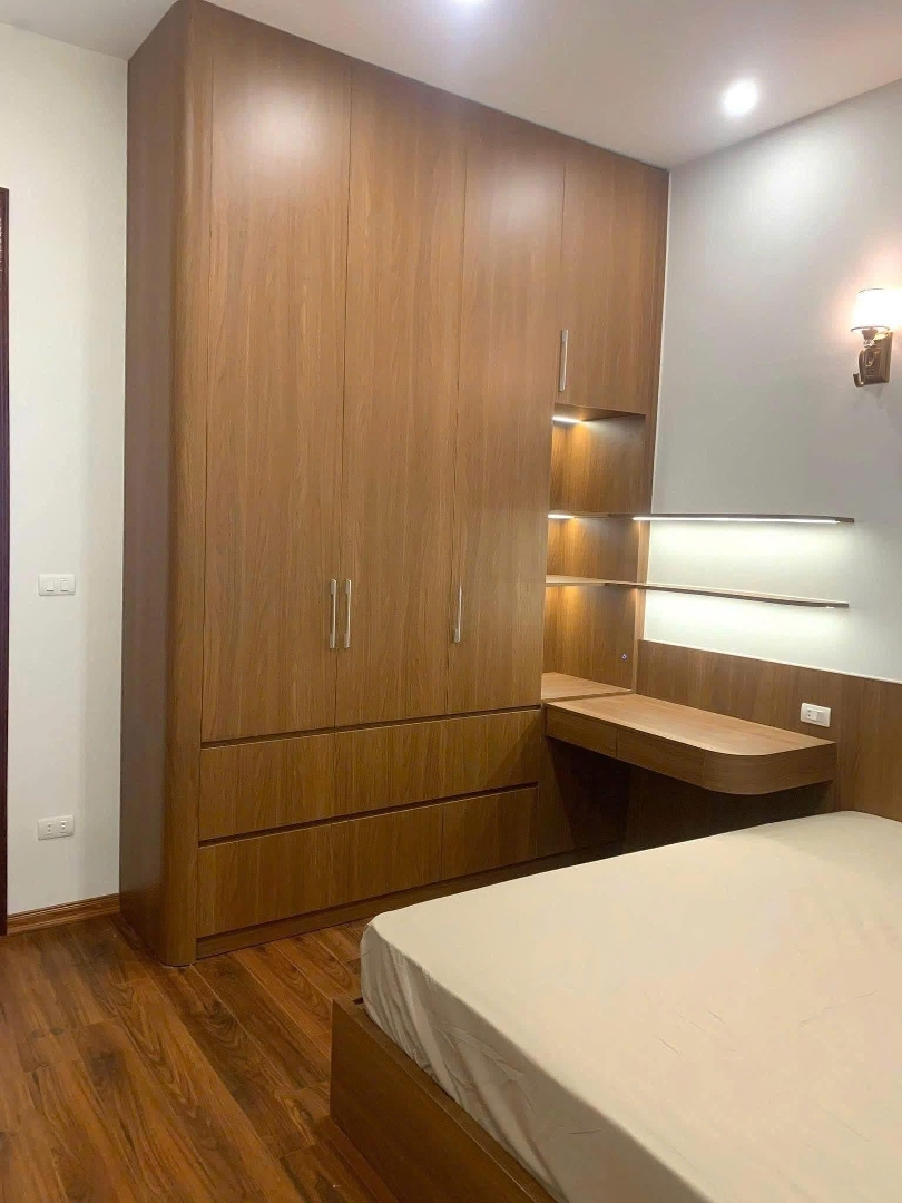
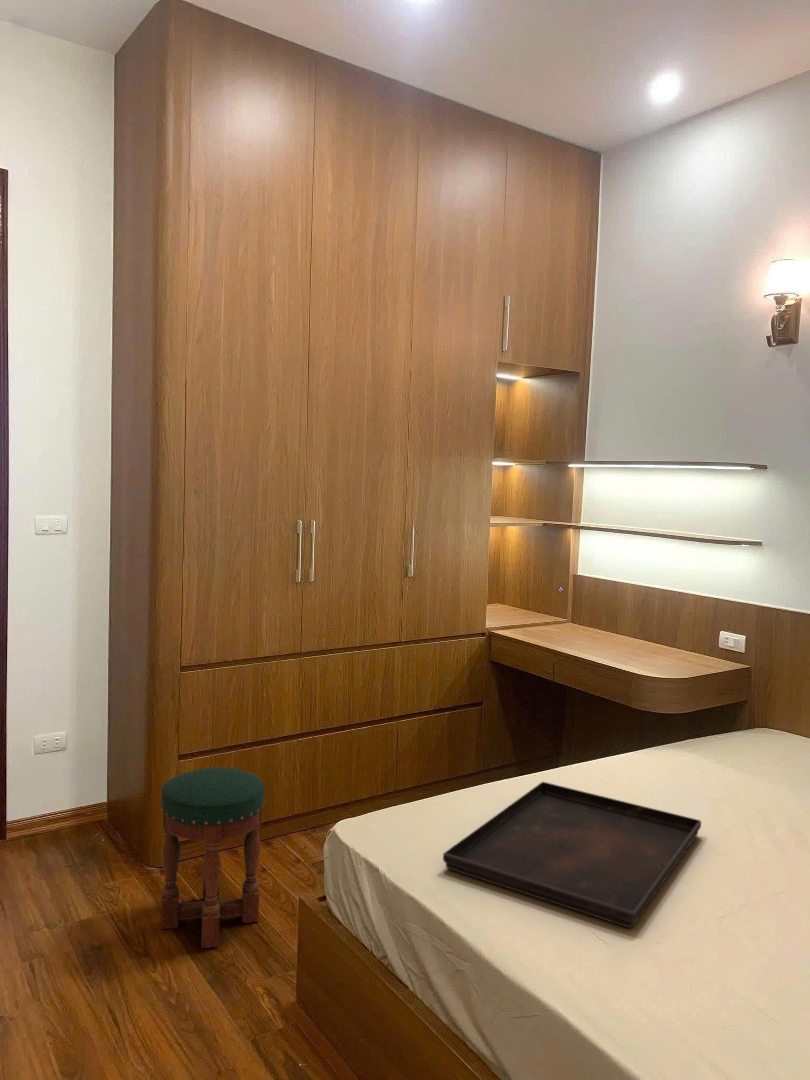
+ stool [160,766,266,949]
+ serving tray [442,781,702,929]
